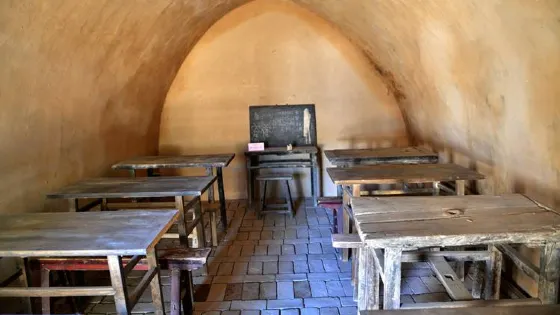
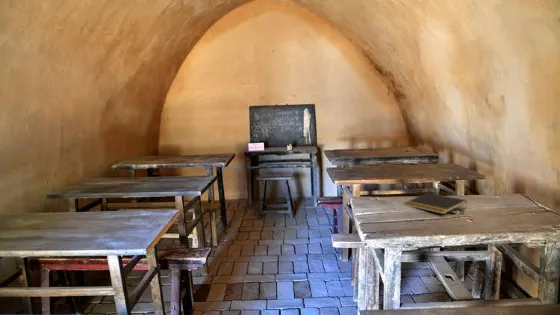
+ notepad [404,192,468,215]
